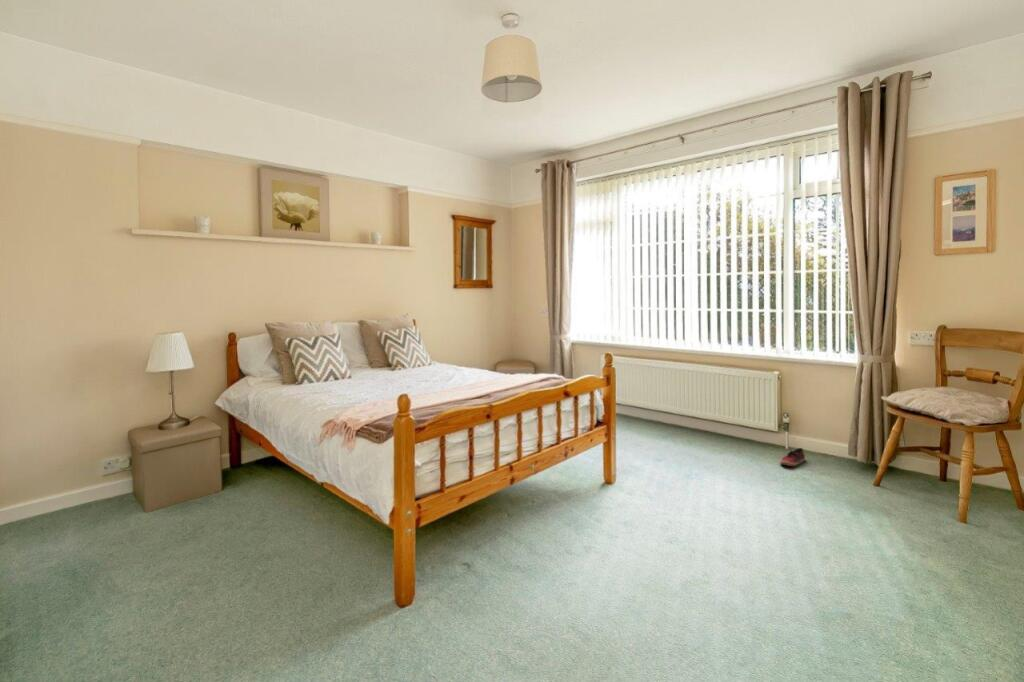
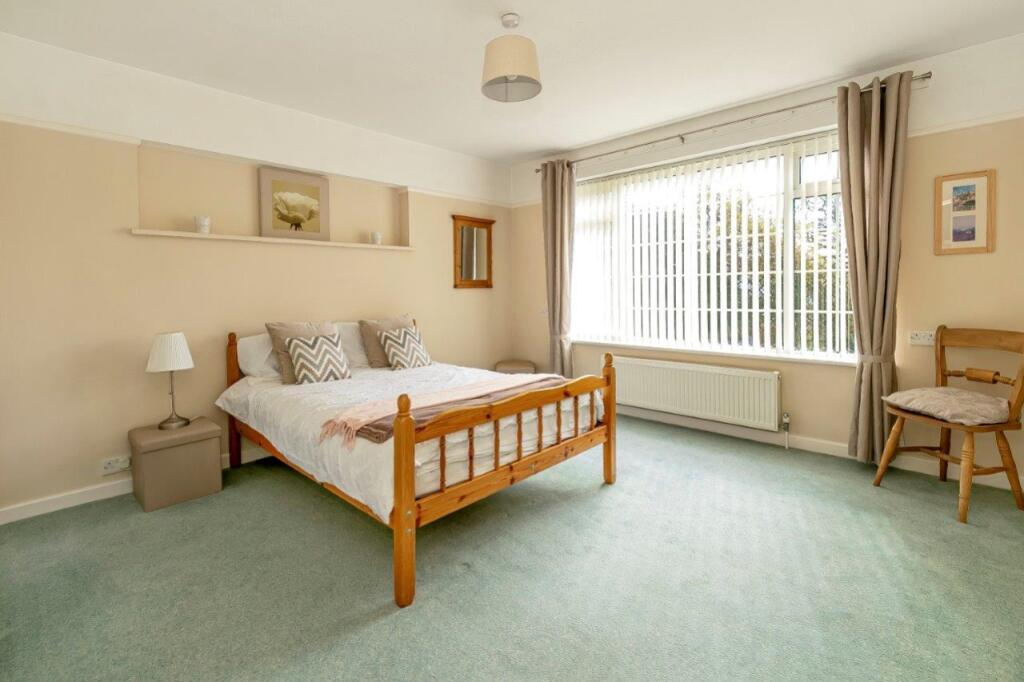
- shoe [779,447,806,467]
